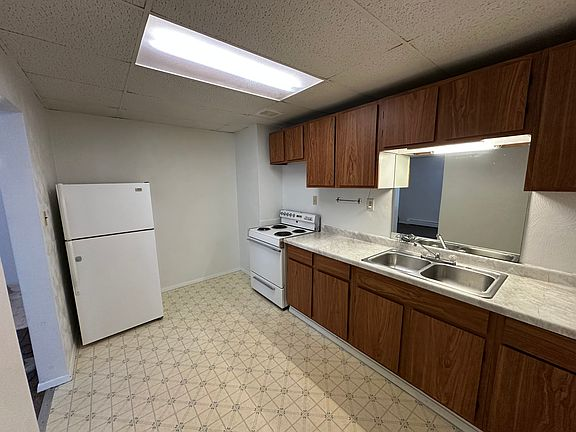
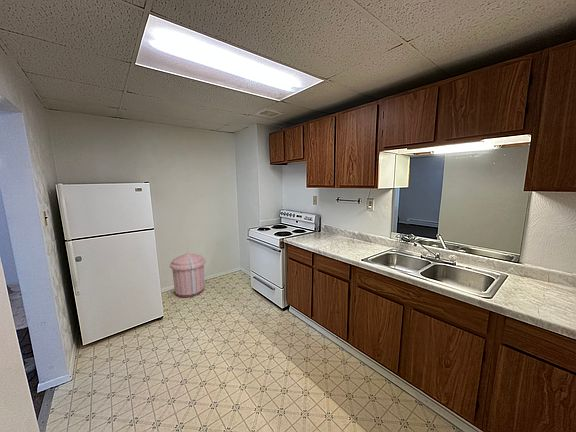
+ trash can [169,252,206,298]
